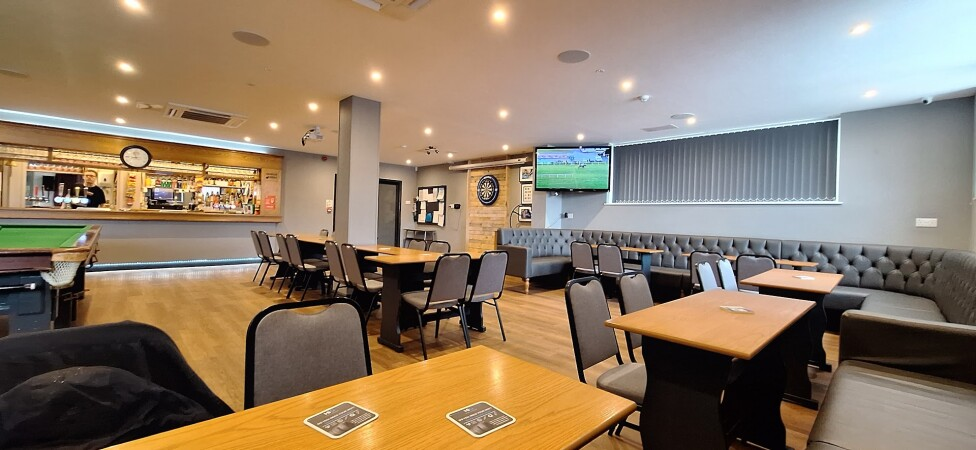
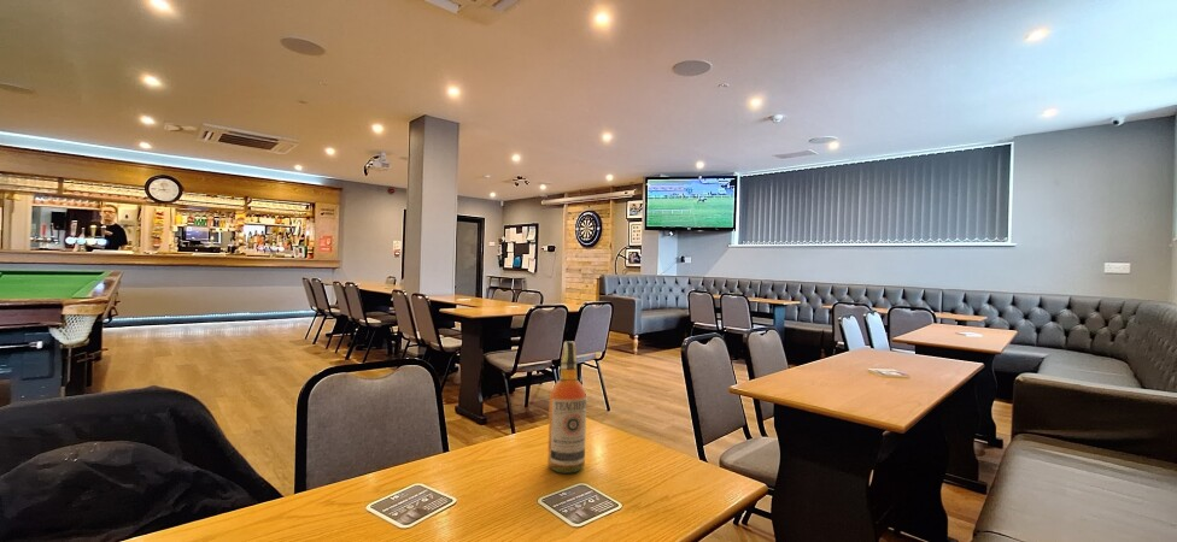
+ liquor bottle [546,340,587,475]
